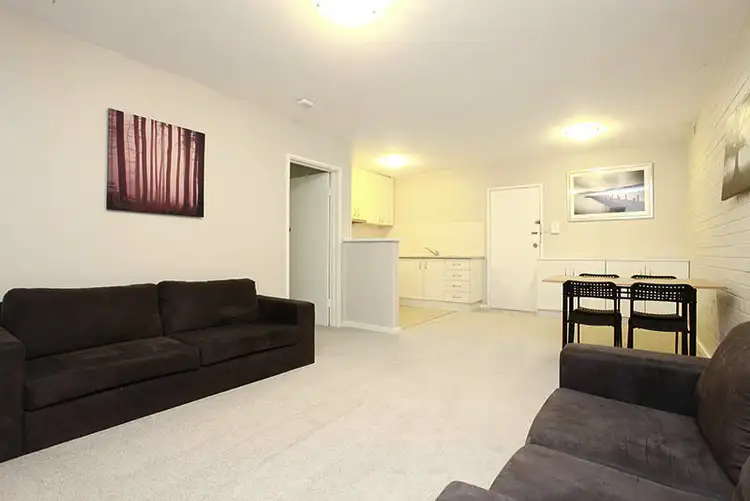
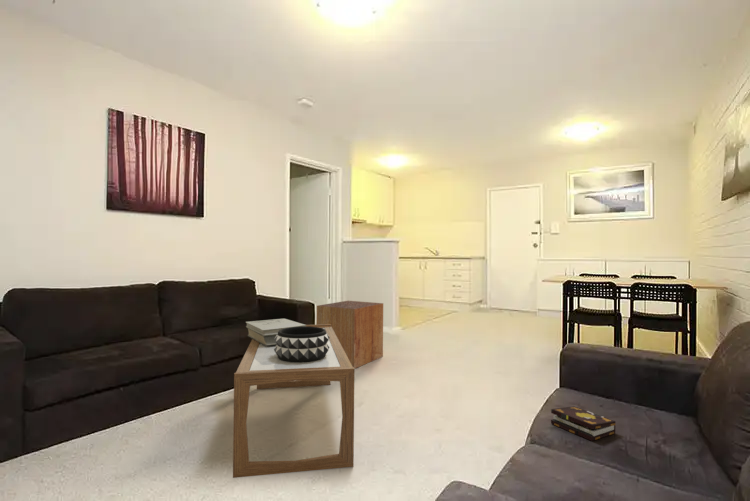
+ books [245,318,307,345]
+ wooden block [316,300,384,369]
+ decorative bowl [274,326,330,363]
+ coffee table [232,324,356,479]
+ book [550,405,617,442]
